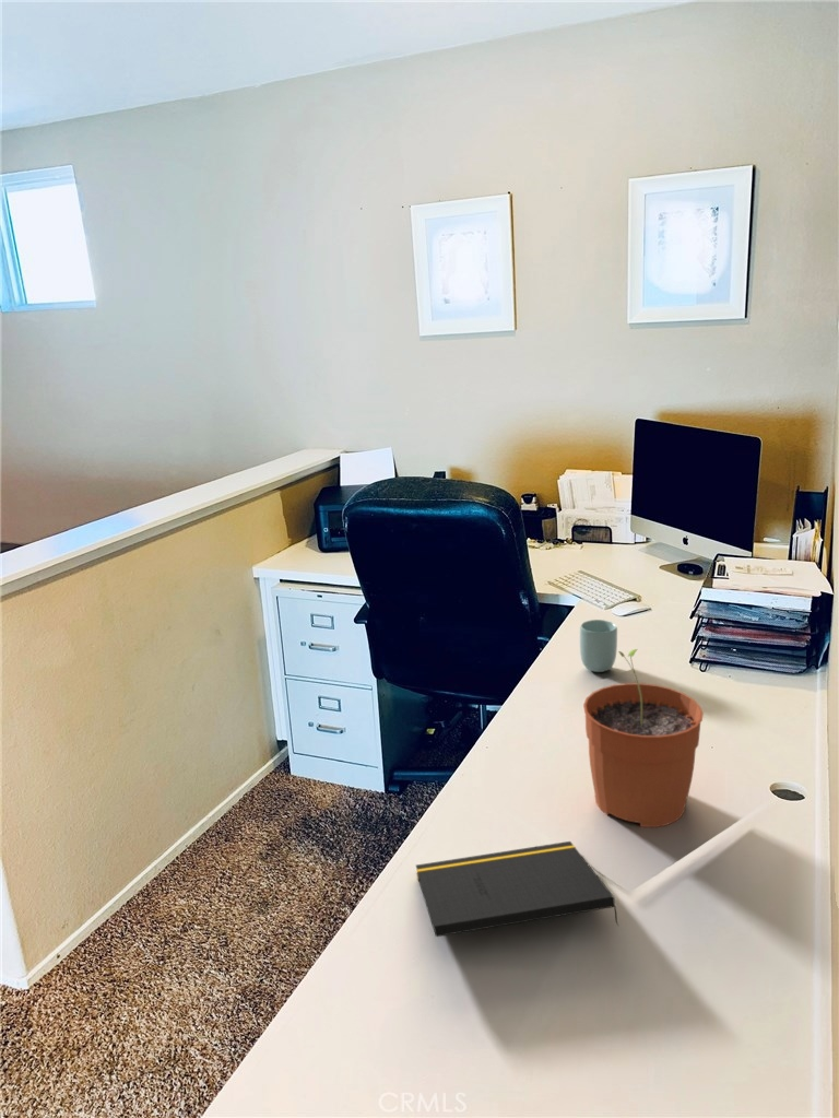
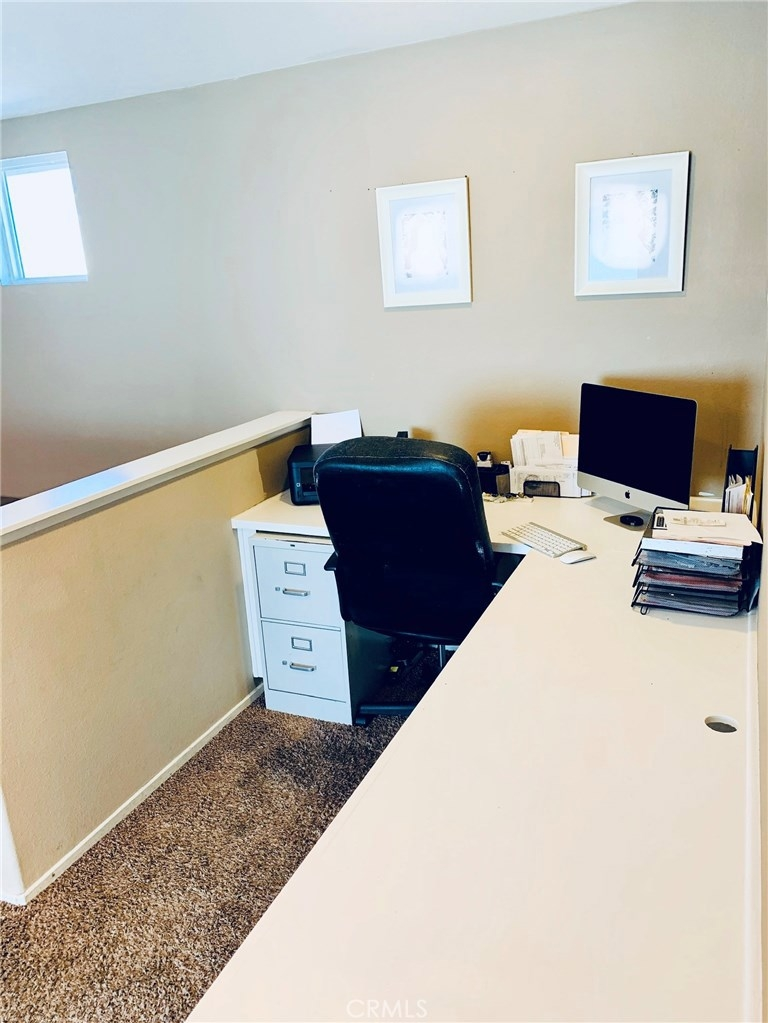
- plant pot [582,648,705,828]
- notepad [415,840,619,938]
- cup [579,619,618,673]
